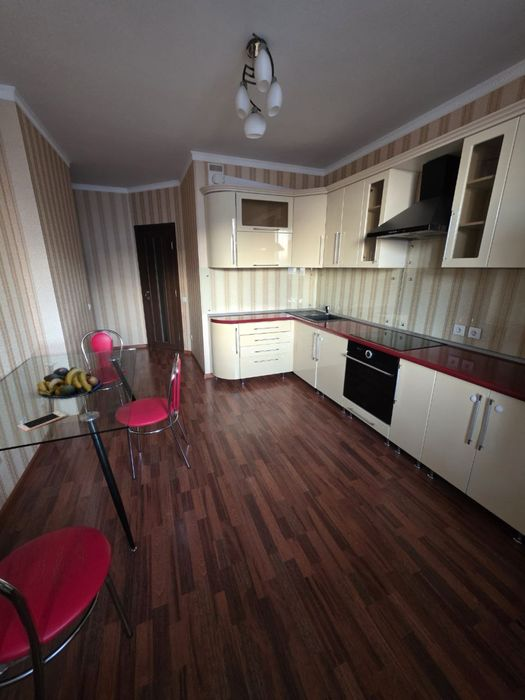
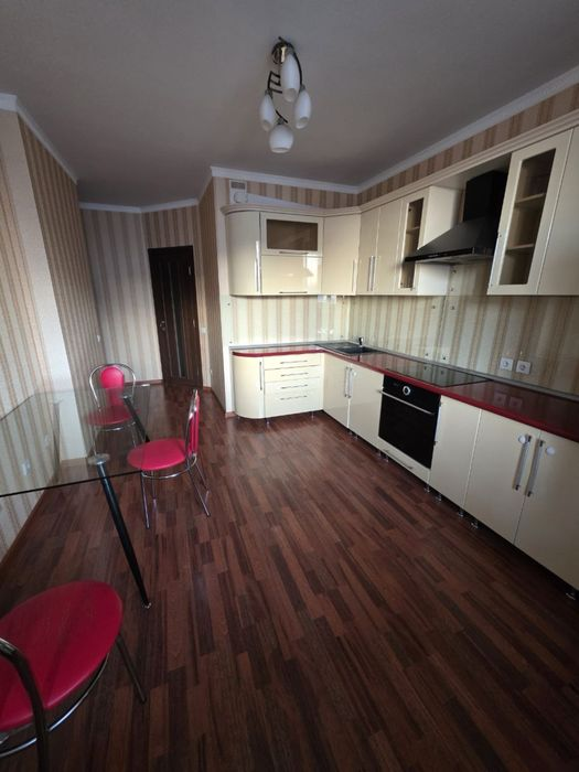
- fruit bowl [36,366,103,400]
- cell phone [17,410,67,433]
